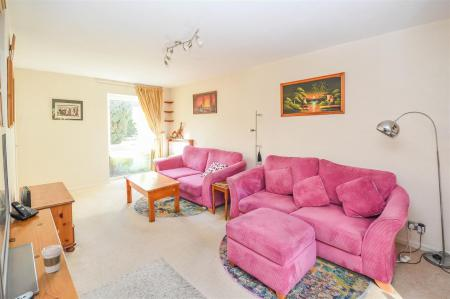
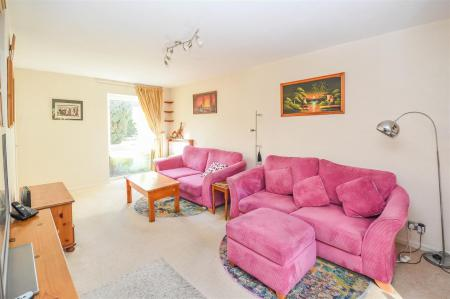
- coffee cup [40,244,63,274]
